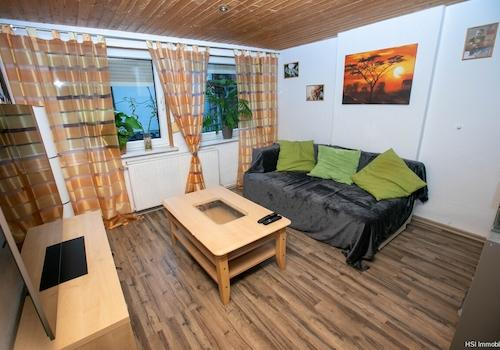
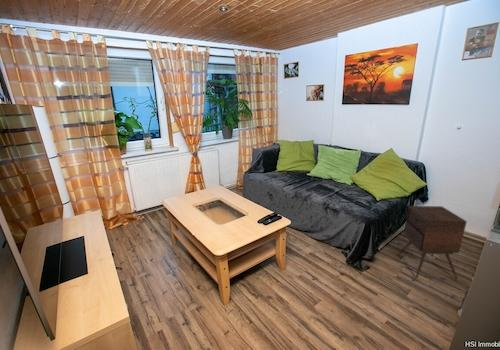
+ side table [396,205,468,280]
